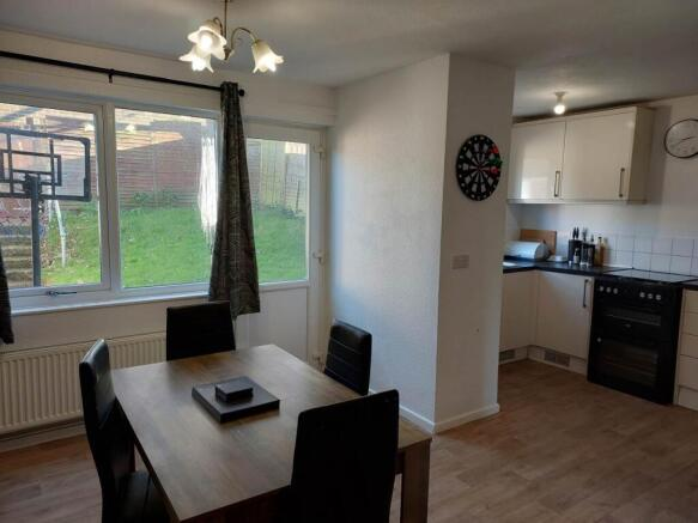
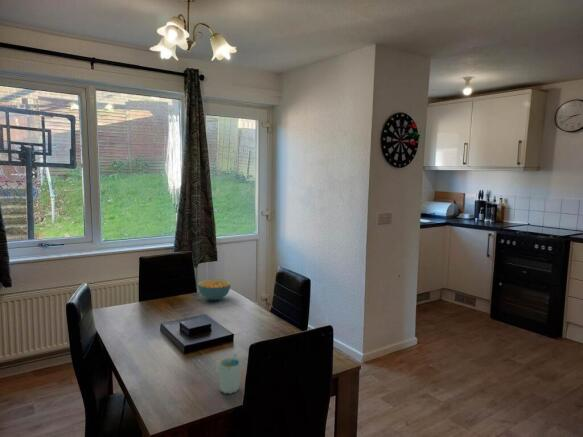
+ cereal bowl [197,278,232,302]
+ cup [218,353,241,395]
